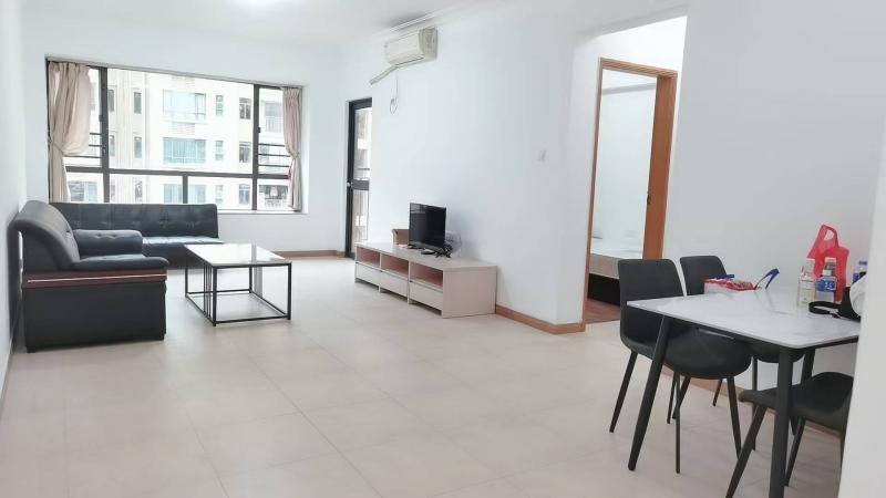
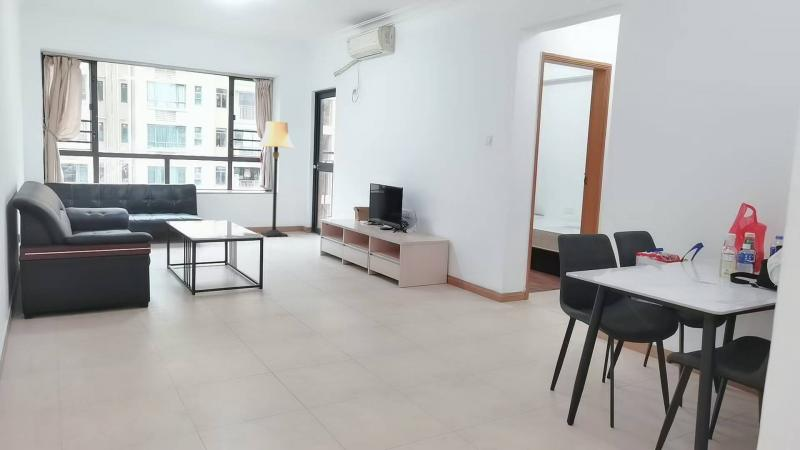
+ lamp [257,120,295,238]
